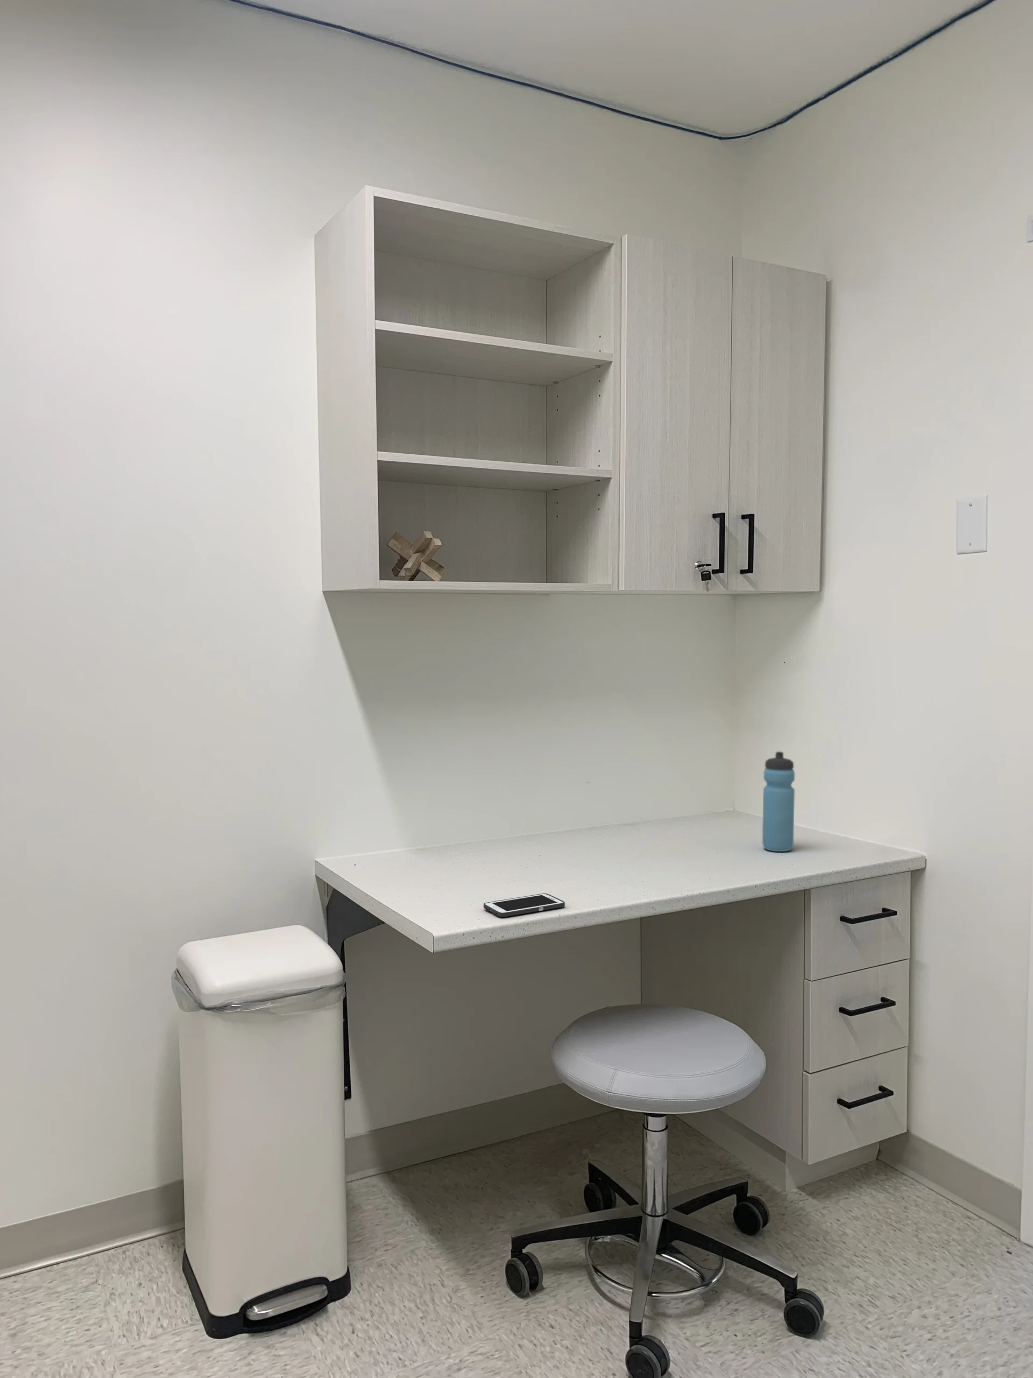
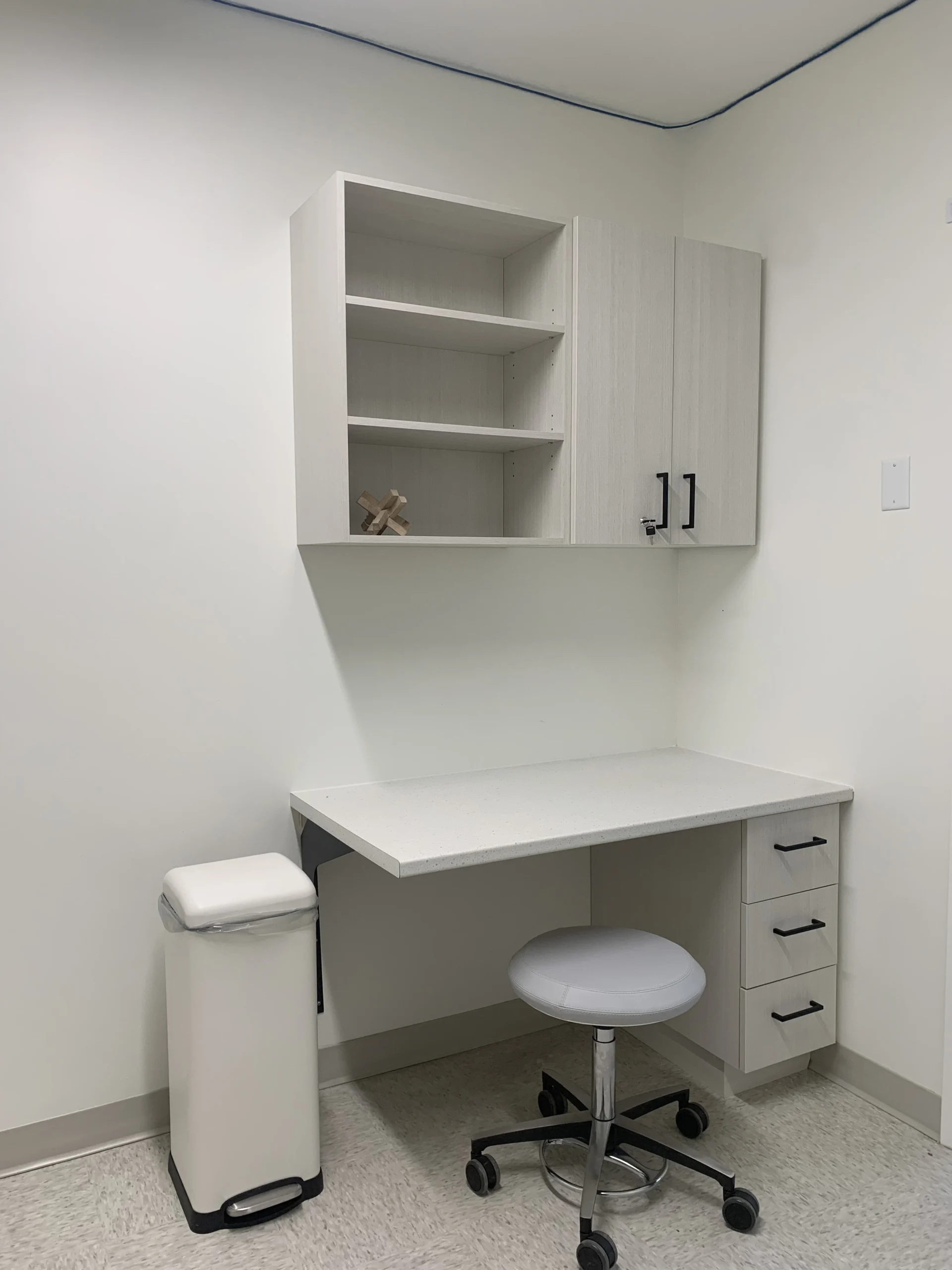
- water bottle [762,751,795,852]
- cell phone [483,893,565,918]
